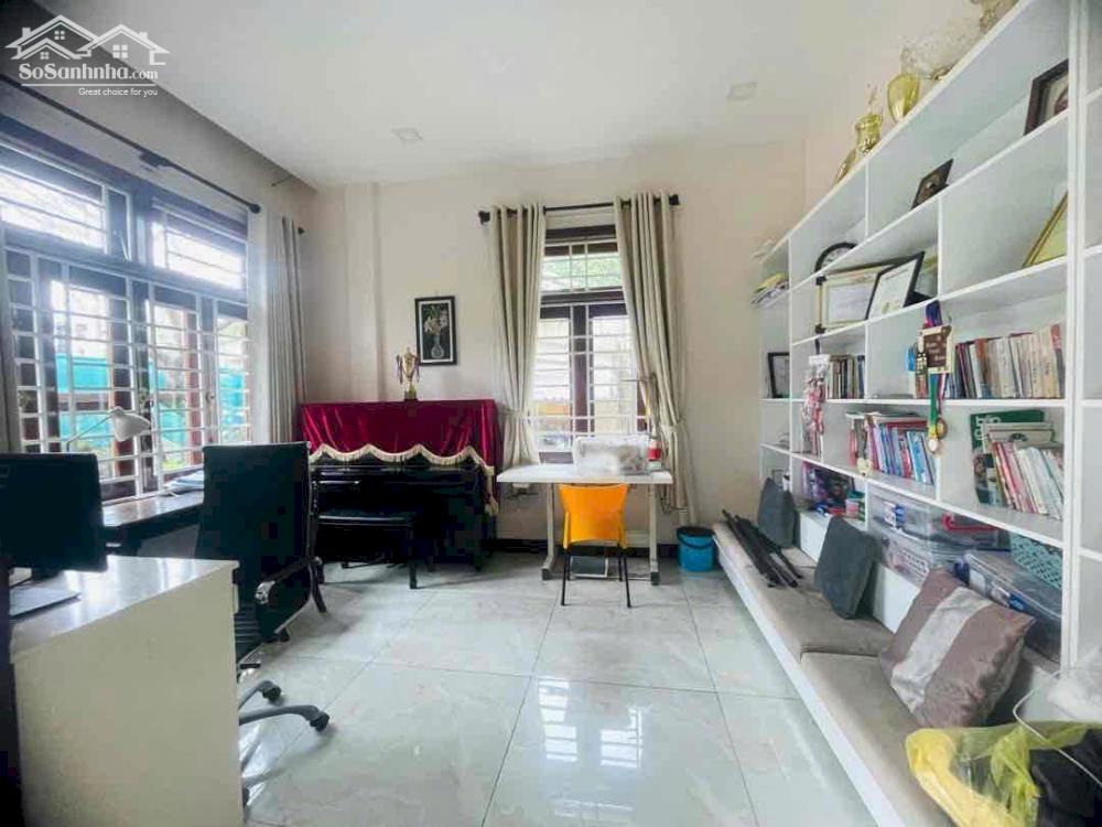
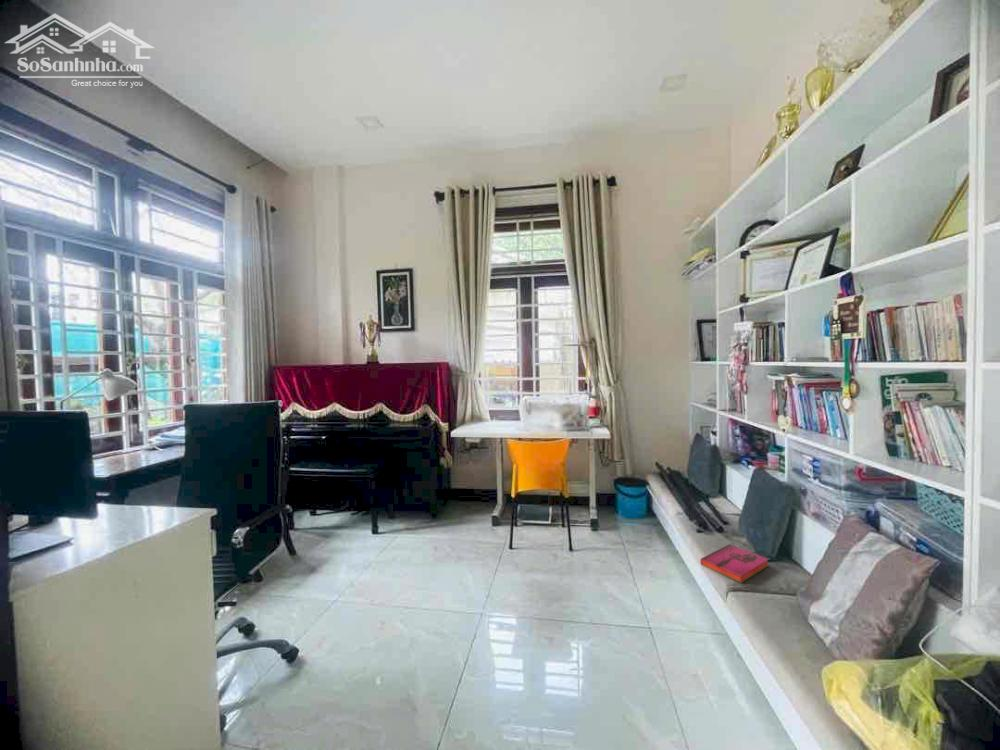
+ hardback book [700,543,770,584]
